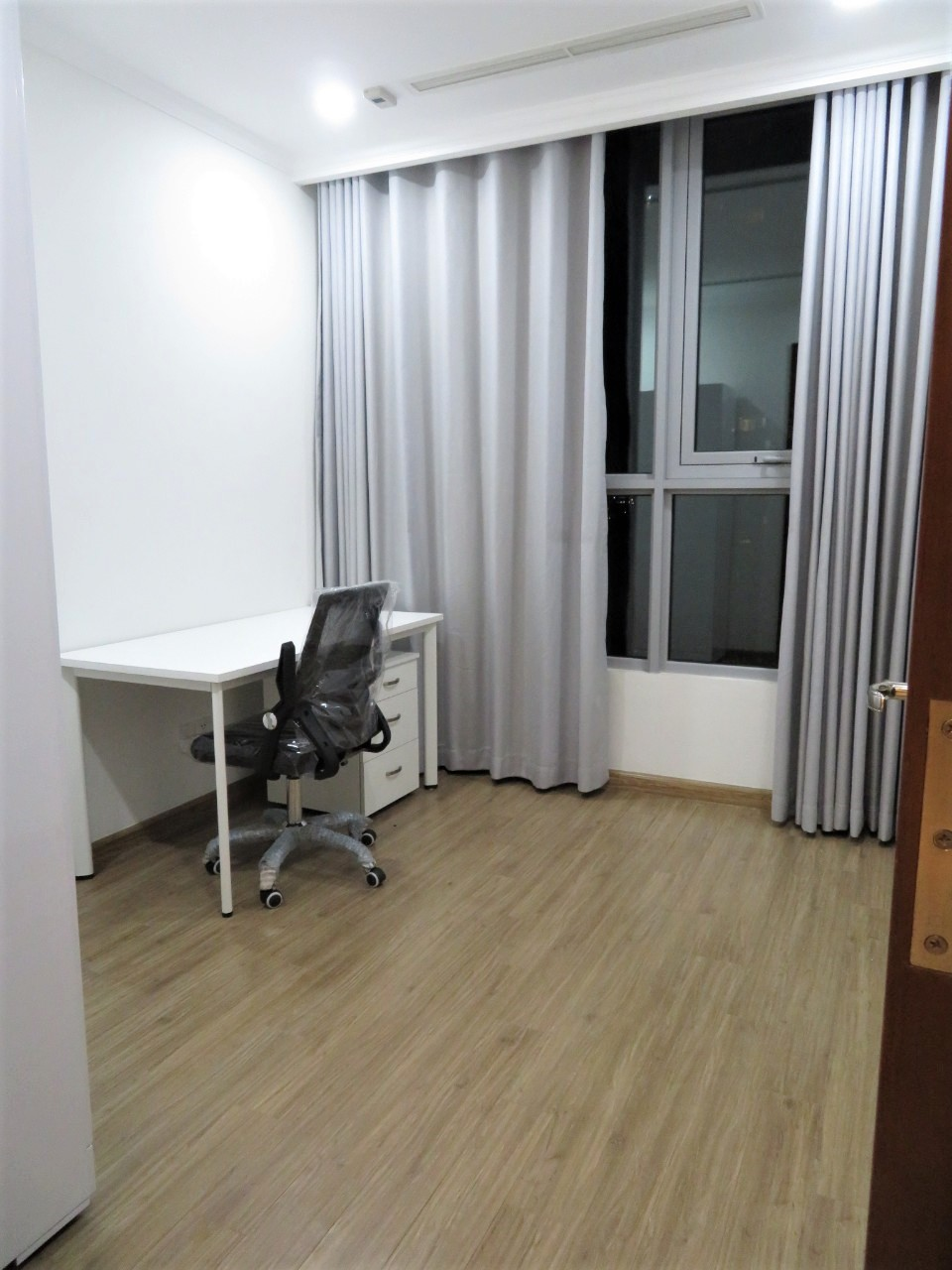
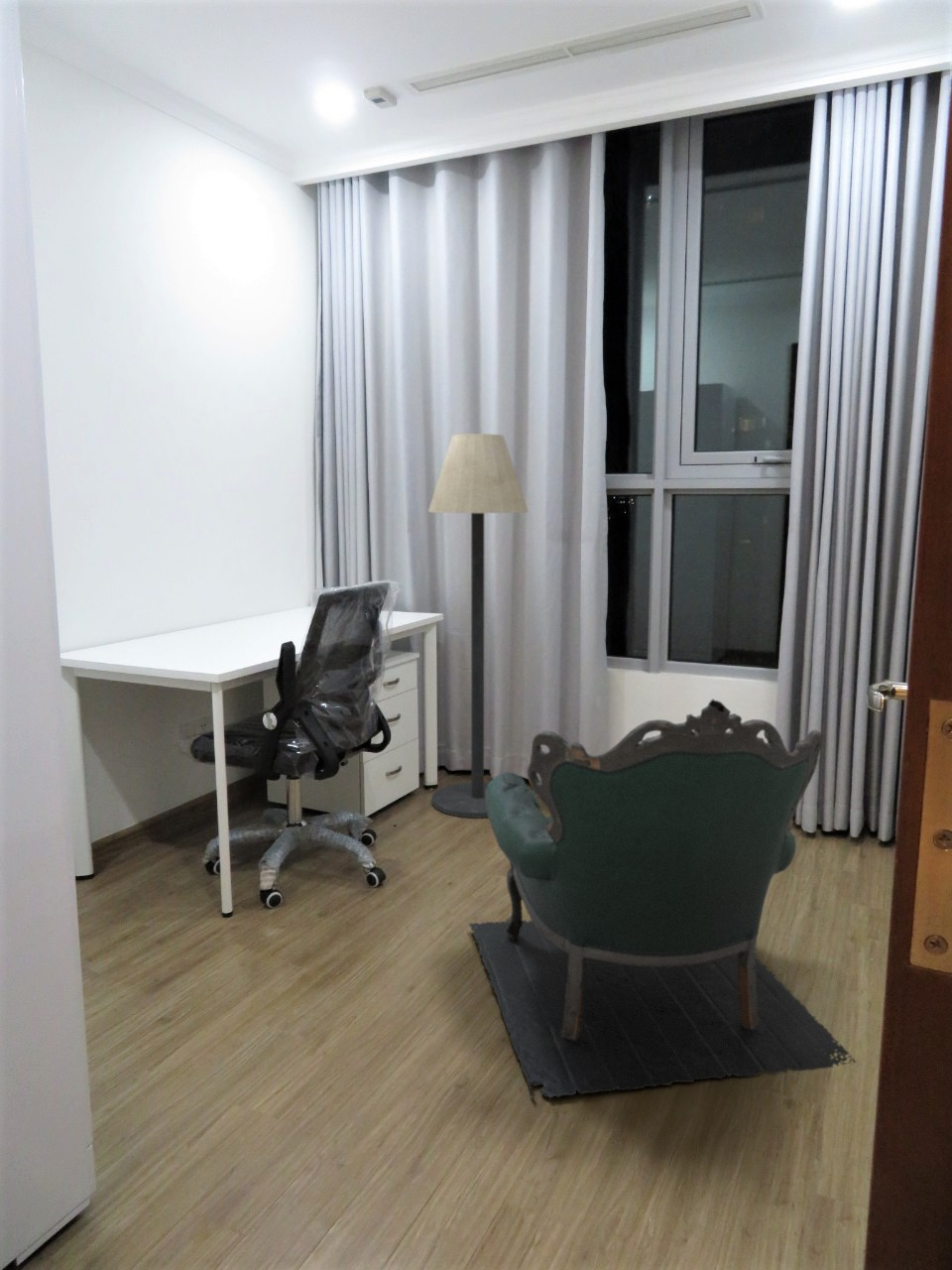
+ armchair [468,699,857,1101]
+ floor lamp [427,433,529,820]
